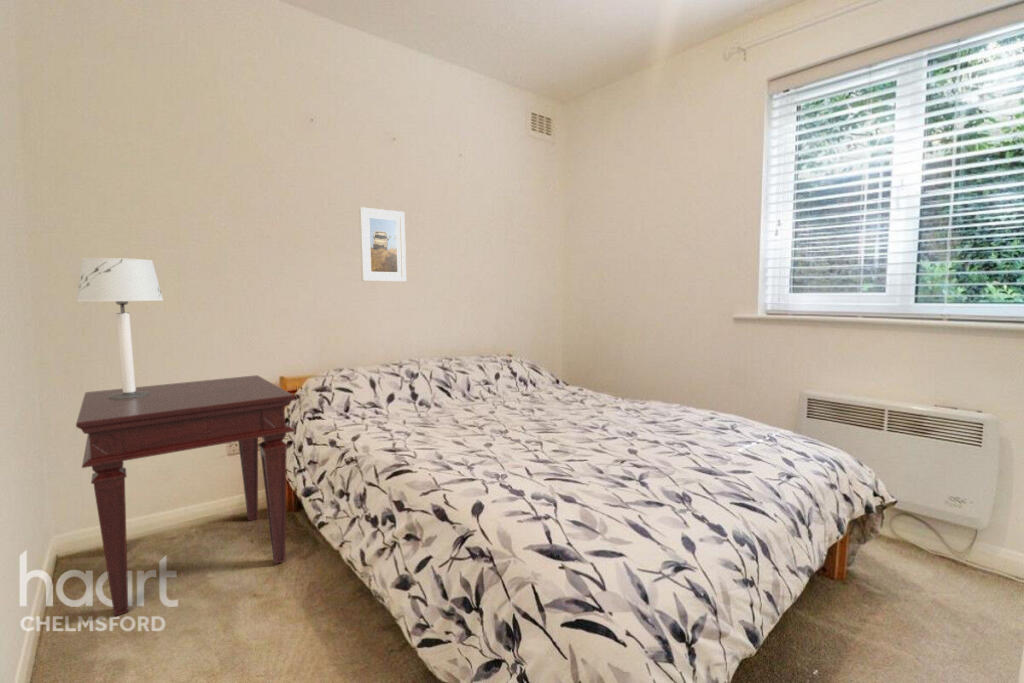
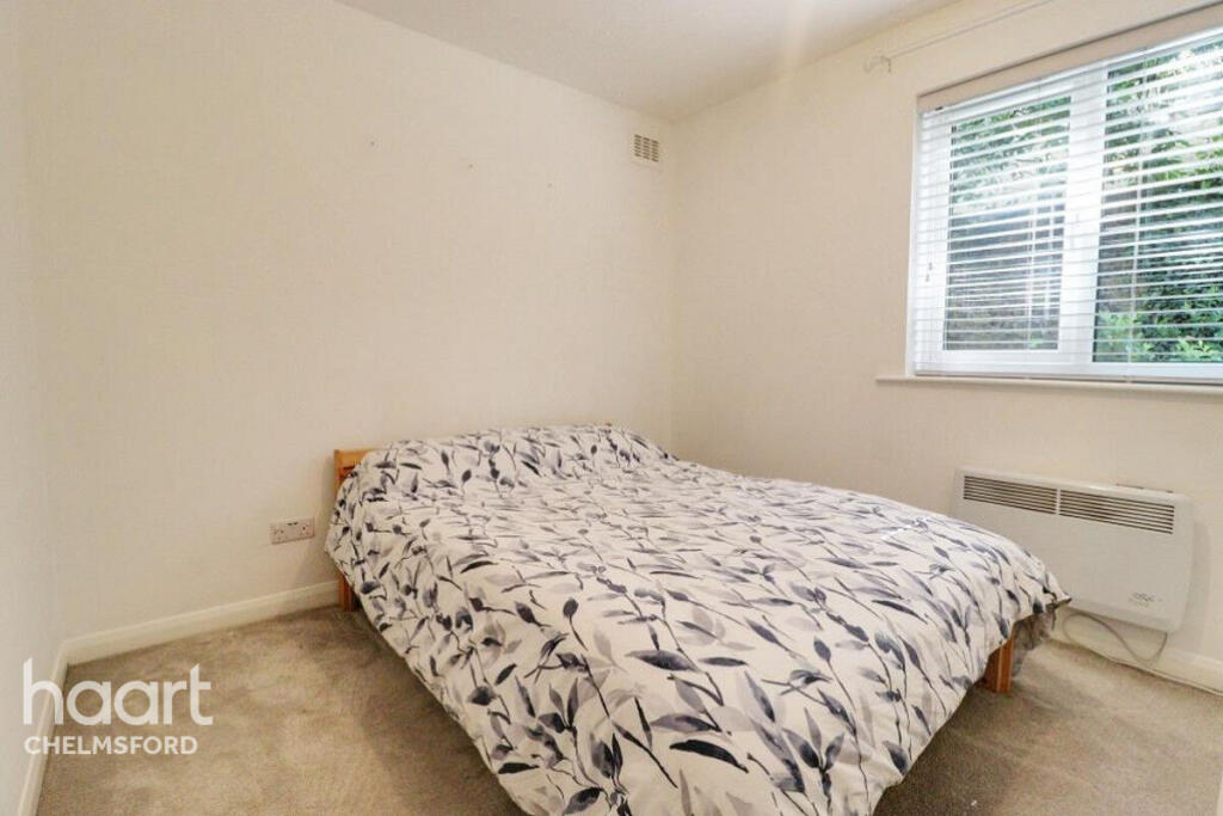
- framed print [358,206,407,282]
- side table [75,374,296,617]
- table lamp [75,257,164,399]
